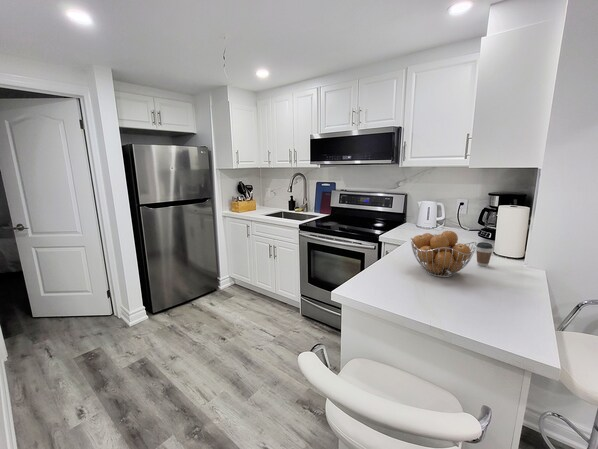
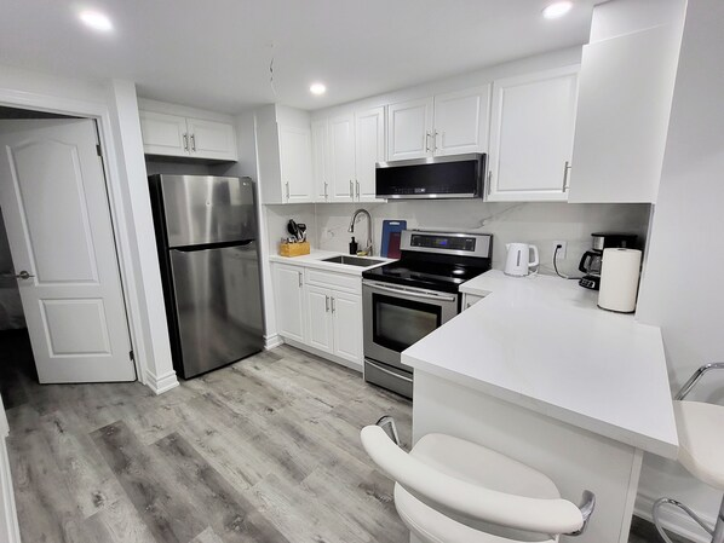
- fruit basket [410,230,477,278]
- coffee cup [476,241,494,268]
